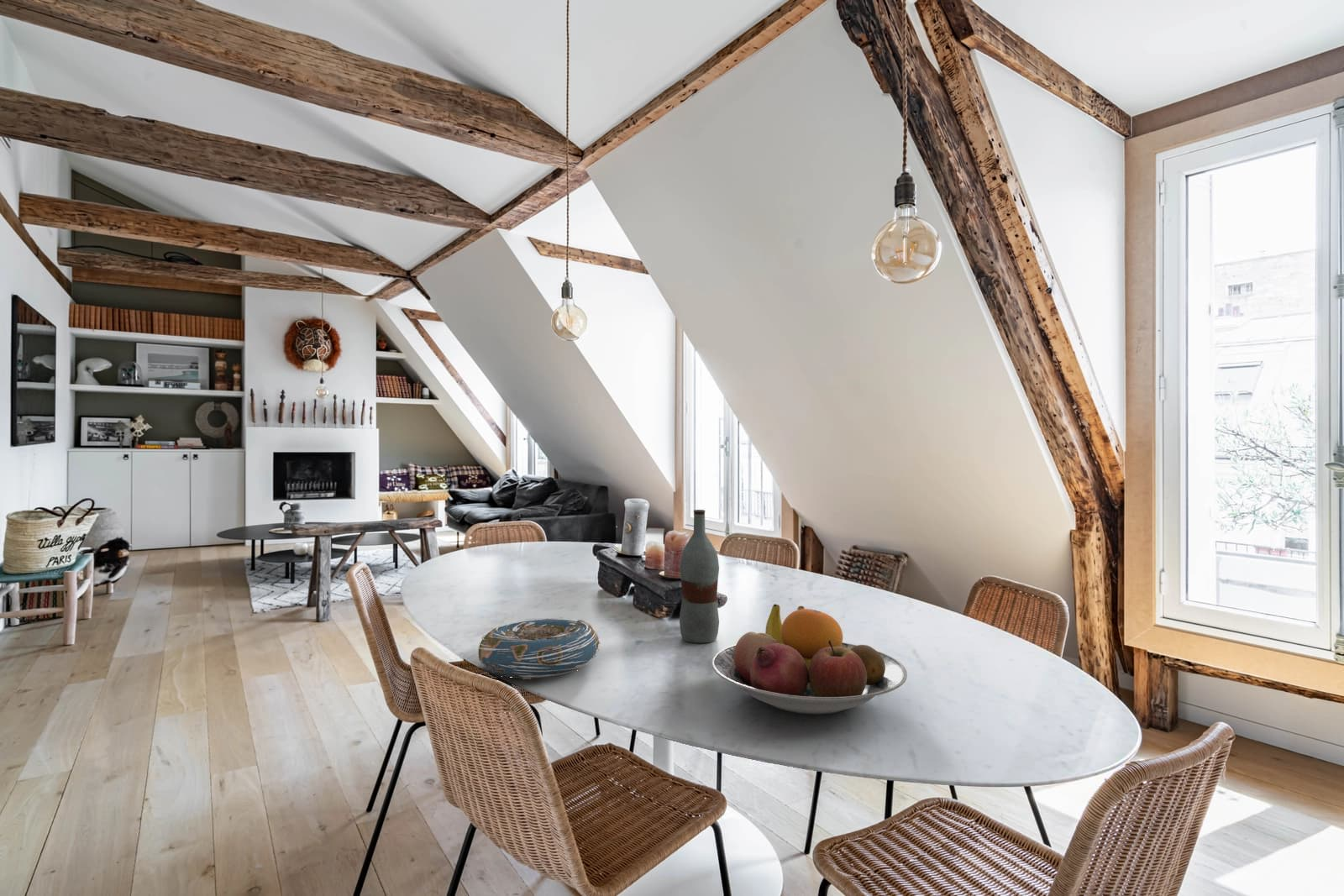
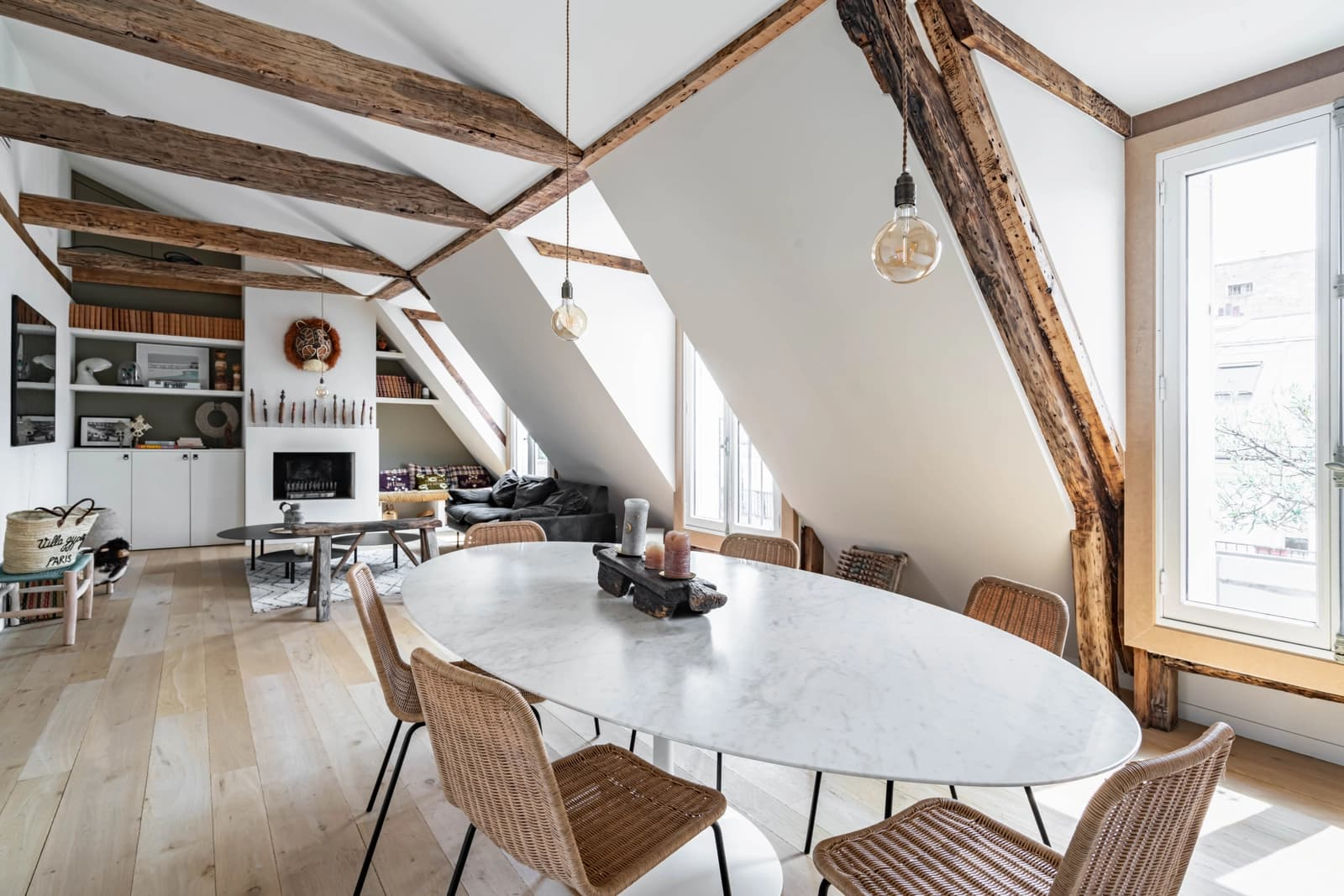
- fruit bowl [711,603,908,715]
- decorative bowl [477,616,601,680]
- bottle [679,509,720,643]
